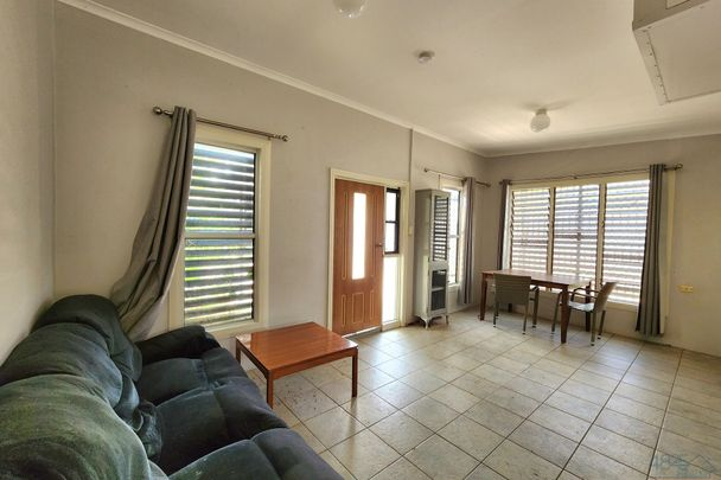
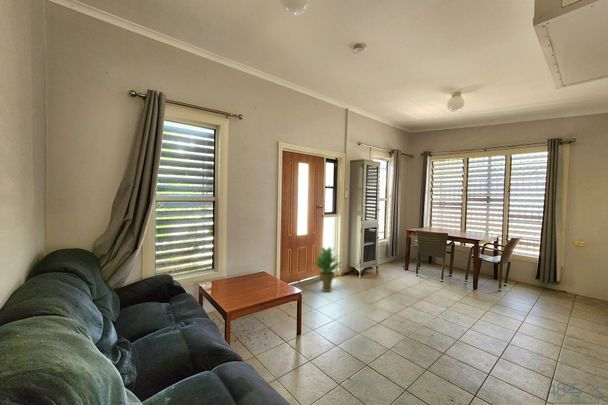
+ potted plant [311,246,345,293]
